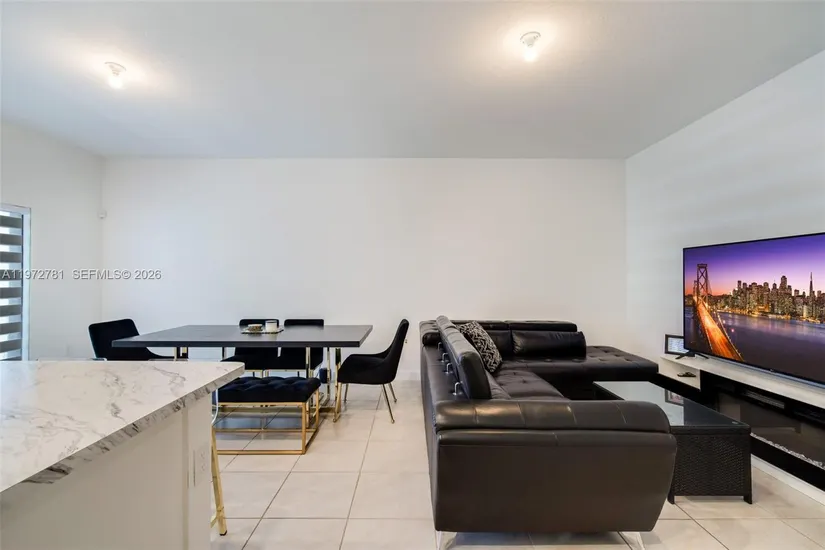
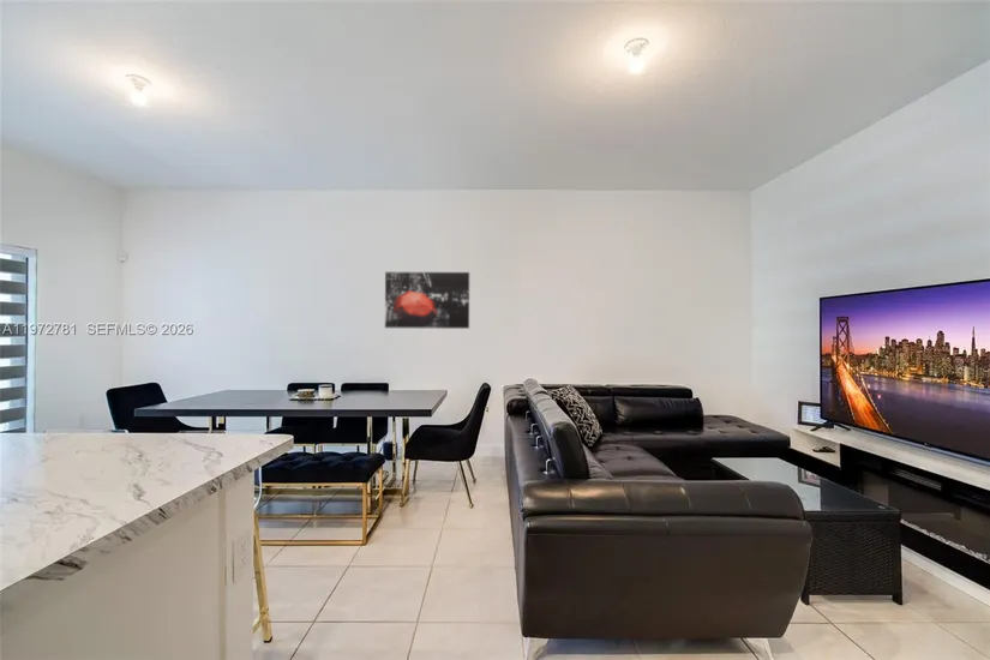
+ wall art [384,271,470,330]
